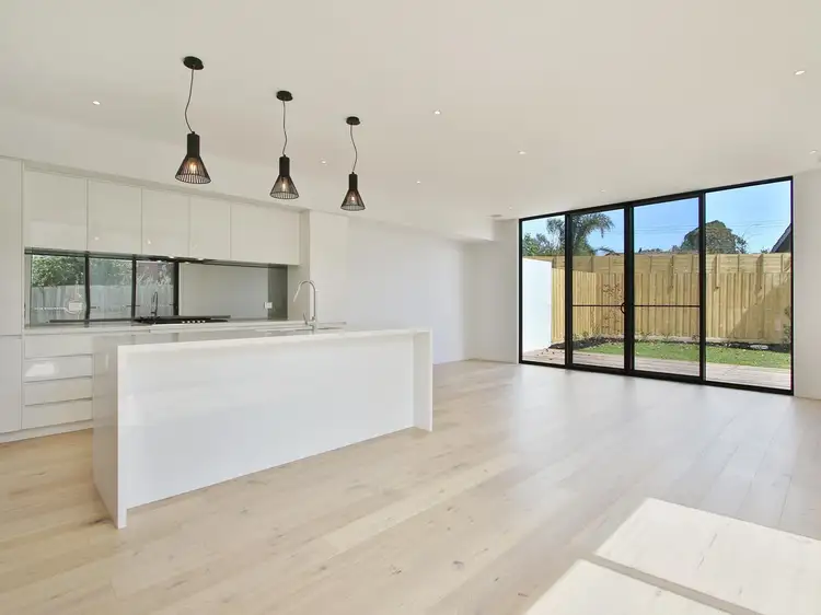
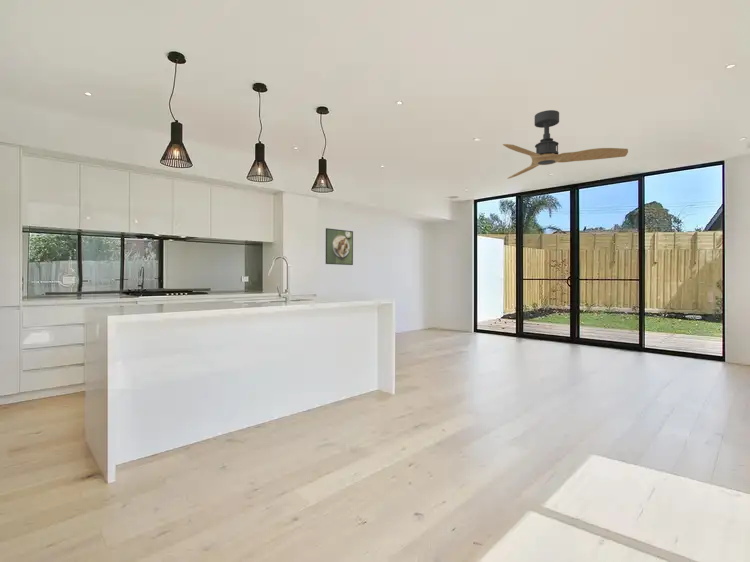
+ ceiling fan [502,109,629,180]
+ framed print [325,227,354,266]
